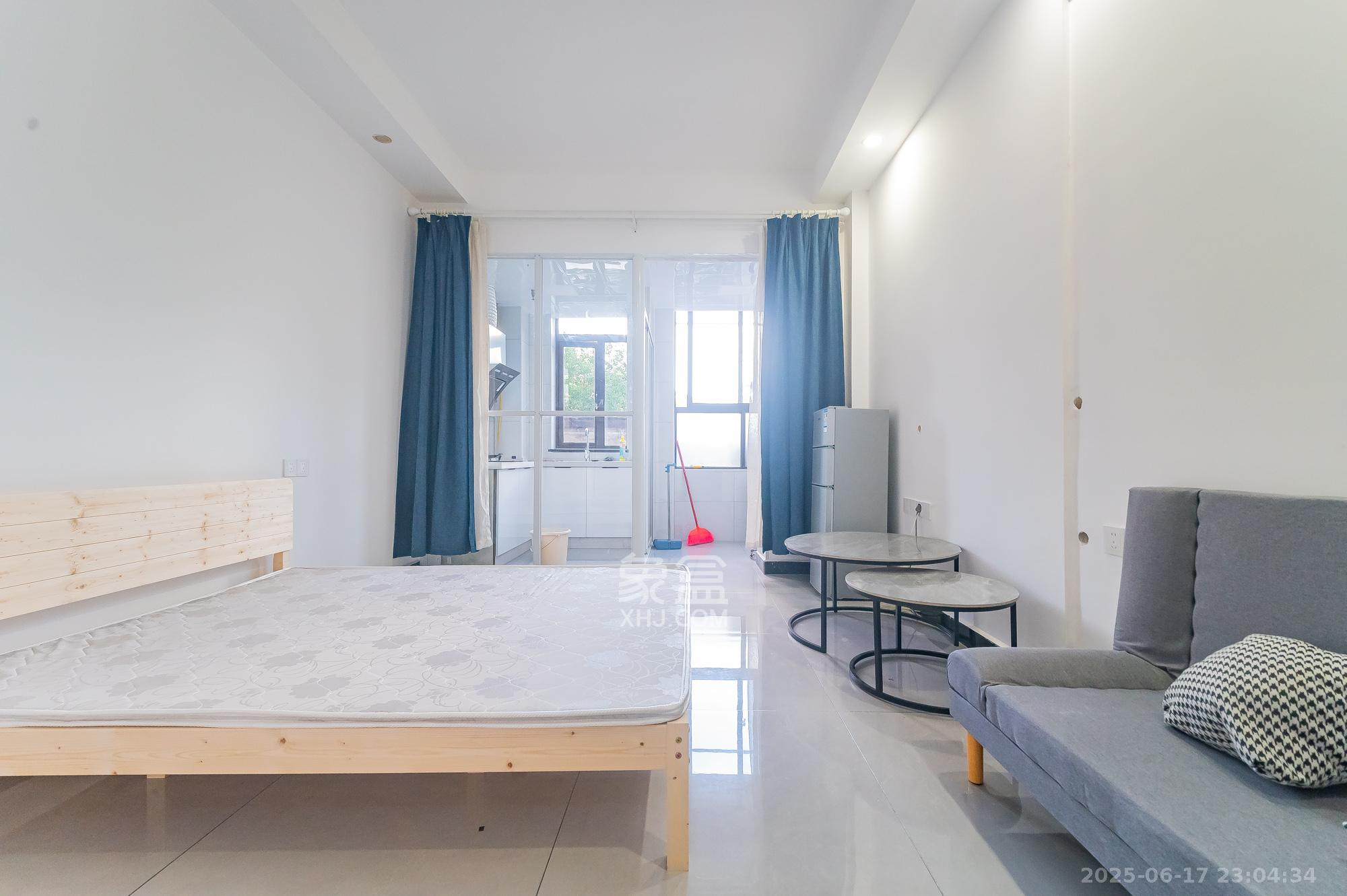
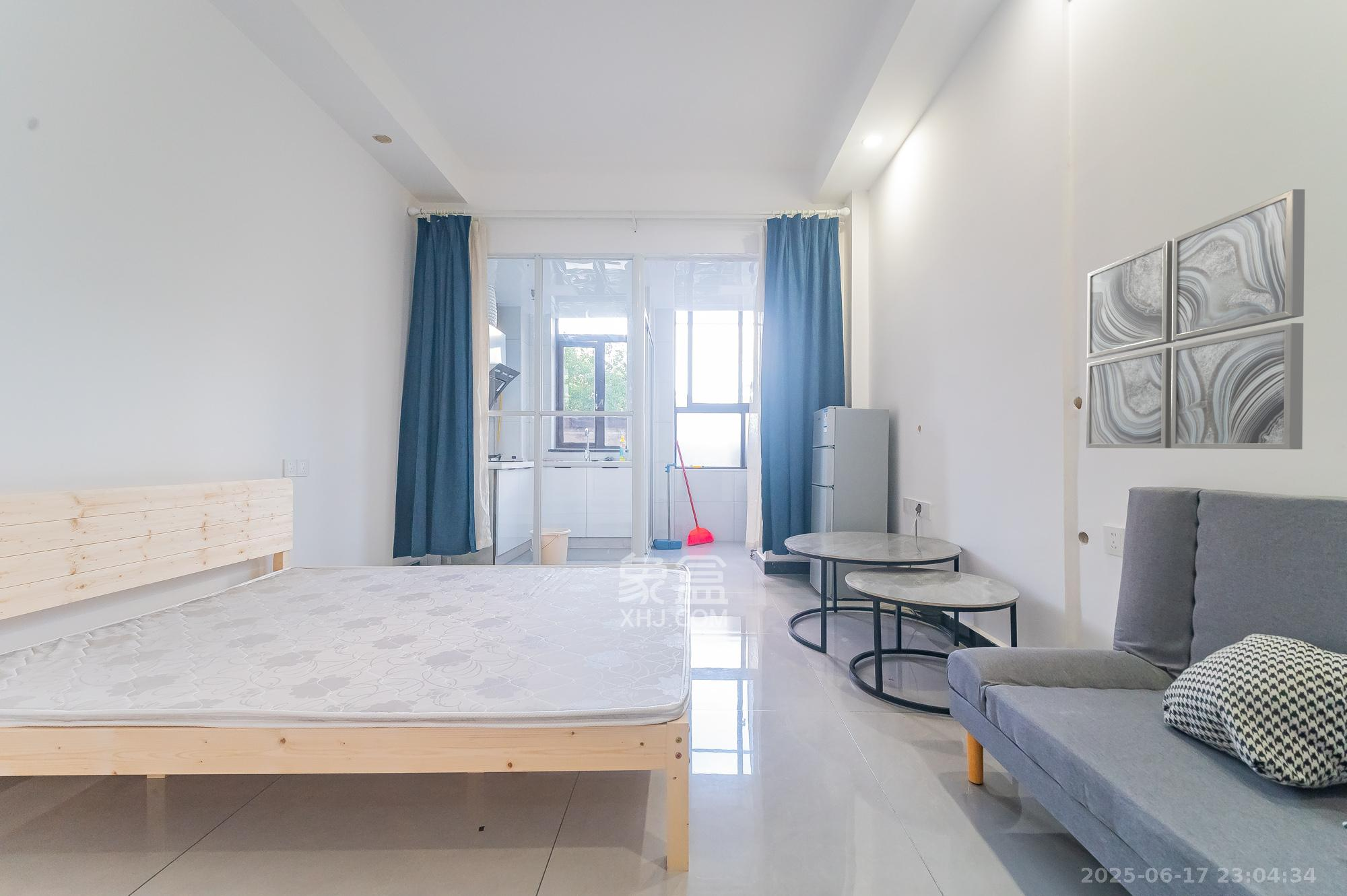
+ wall art [1086,188,1305,450]
